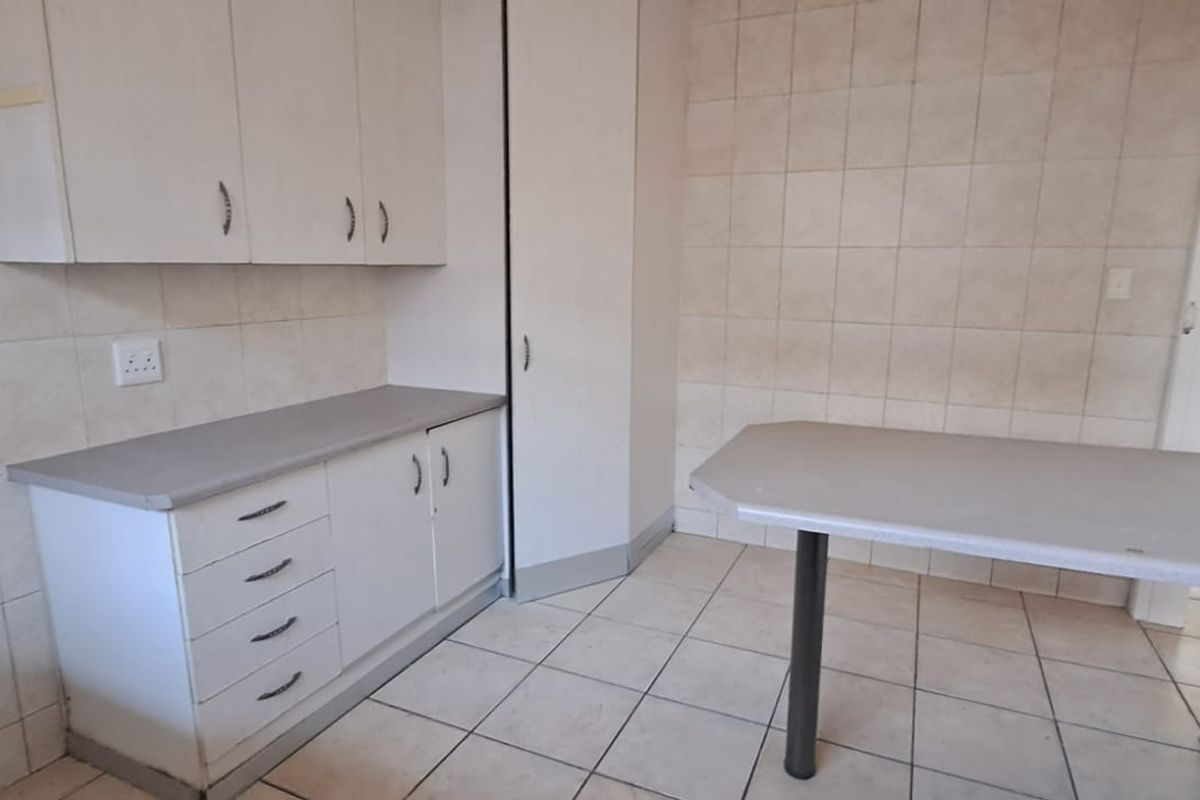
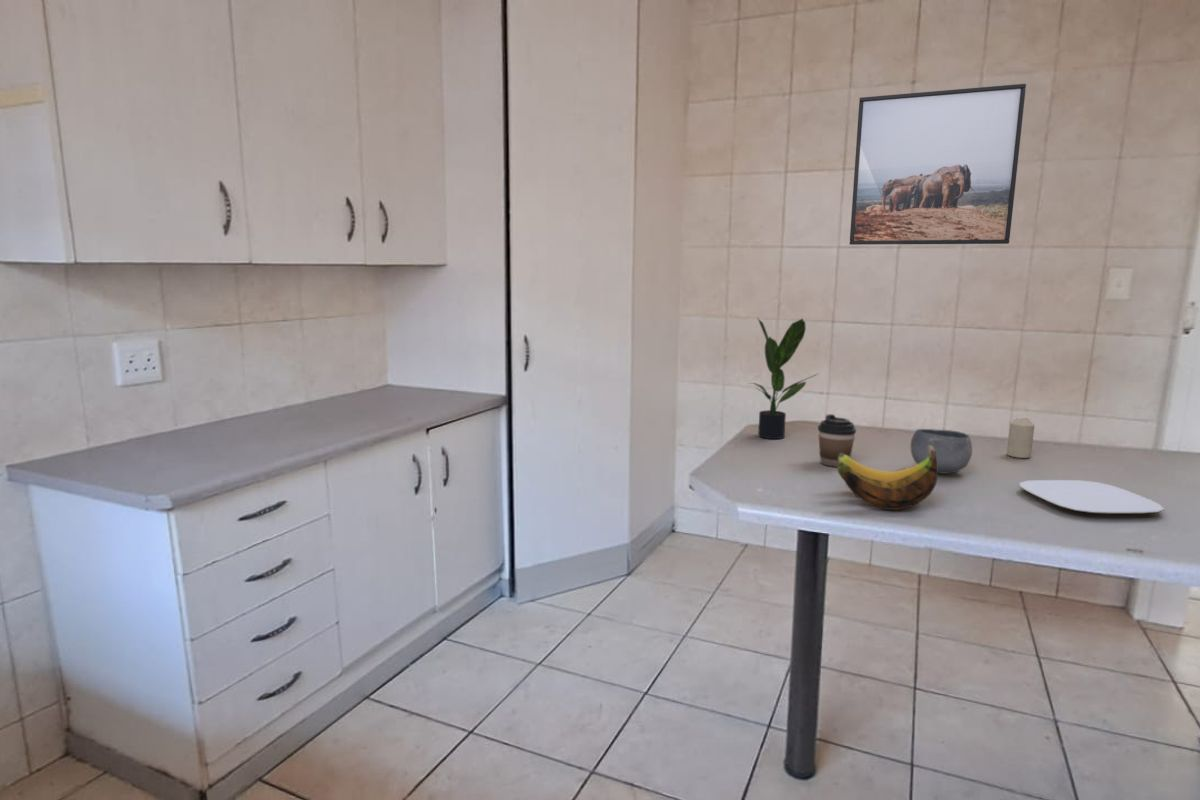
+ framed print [849,83,1027,246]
+ potted plant [746,317,820,440]
+ plate [1018,479,1165,515]
+ bowl [910,428,973,475]
+ candle [1006,417,1036,459]
+ coffee cup [817,413,857,468]
+ banana [836,445,938,511]
